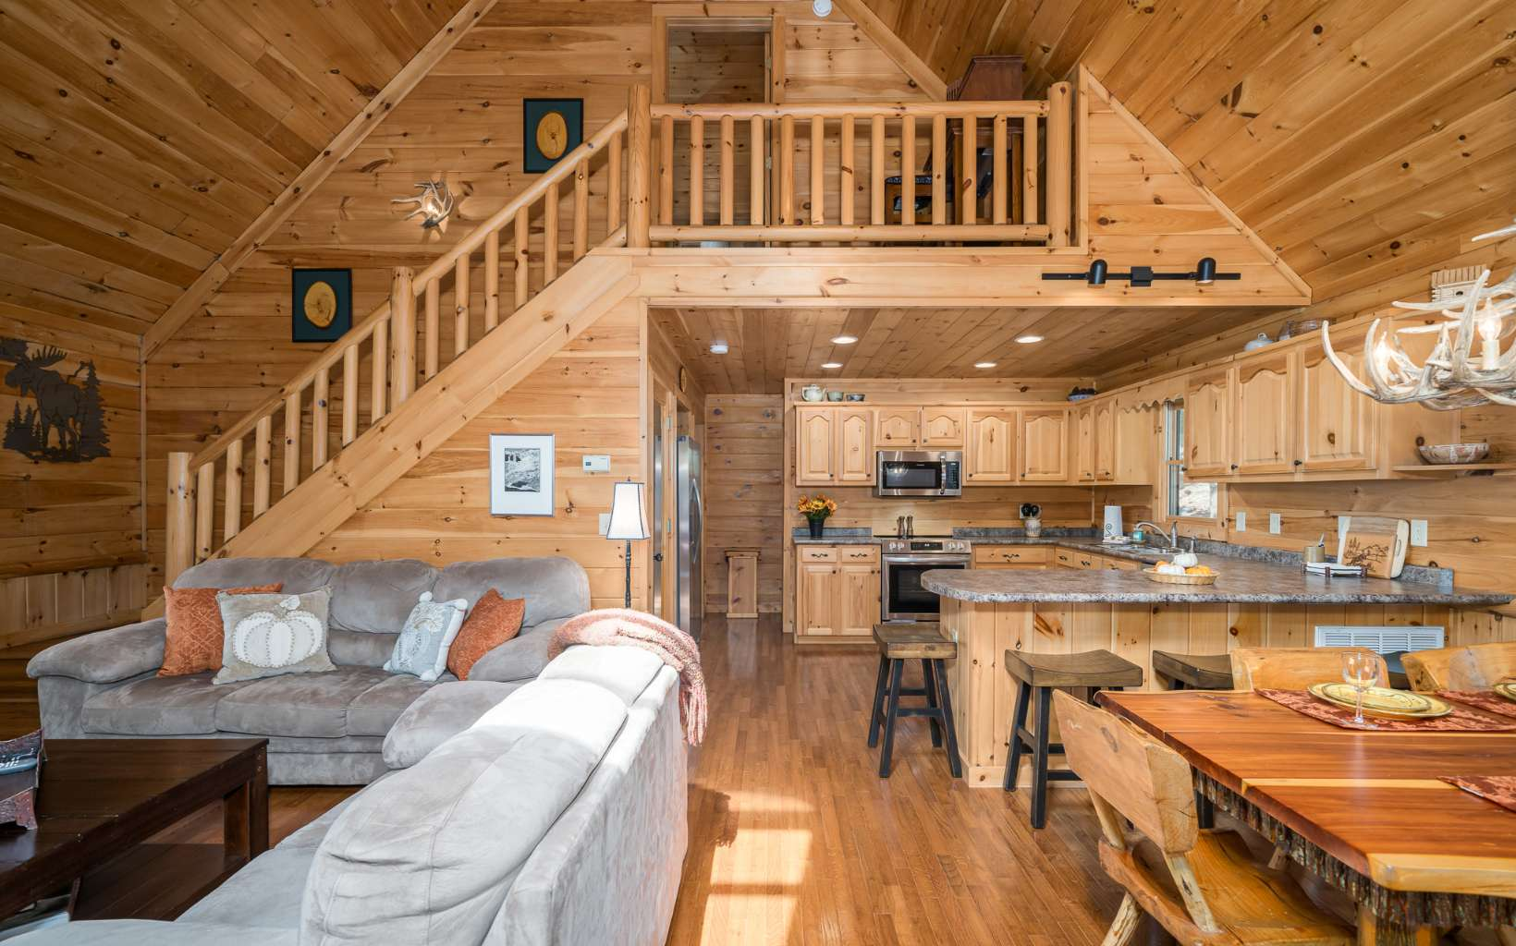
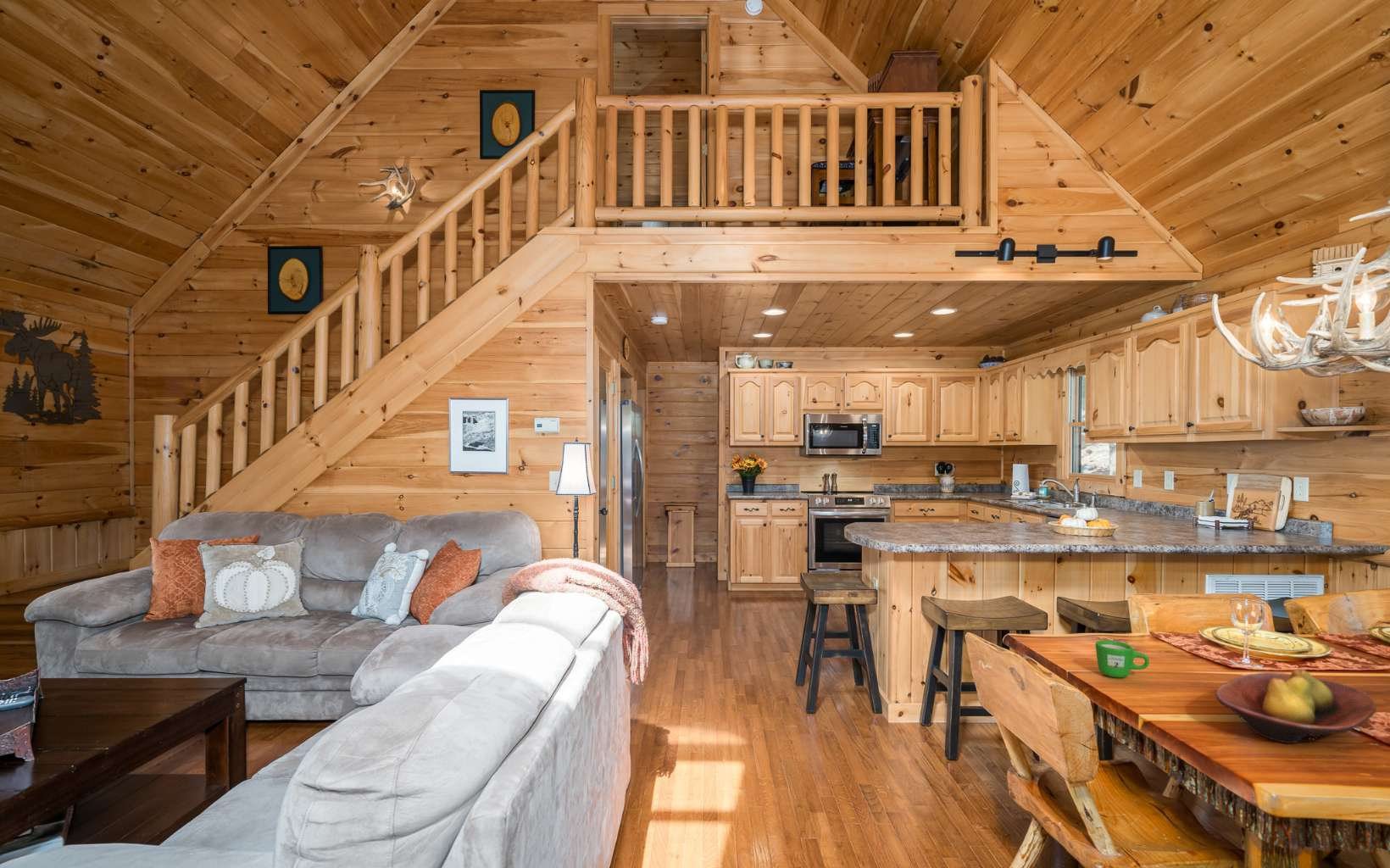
+ mug [1095,639,1150,678]
+ fruit bowl [1215,668,1377,744]
